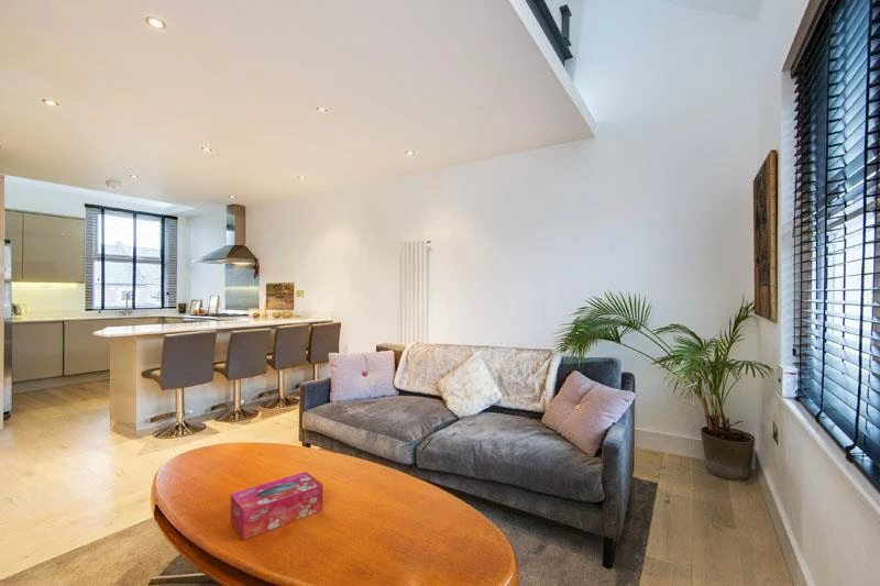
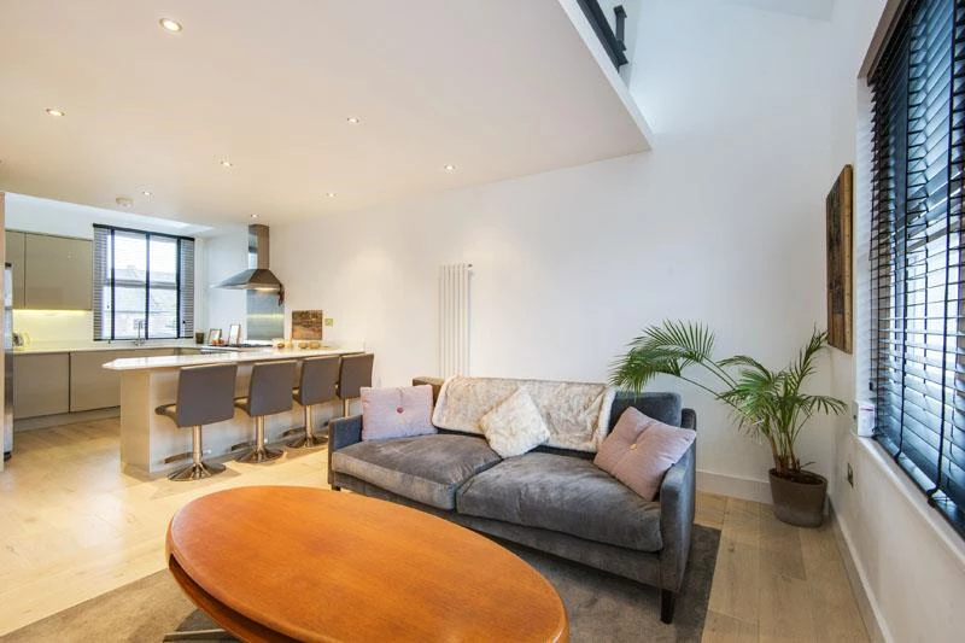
- tissue box [230,471,323,541]
